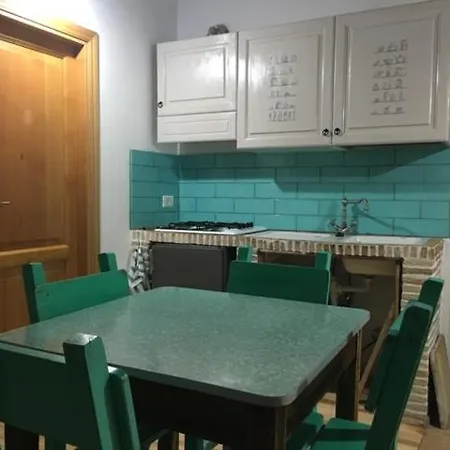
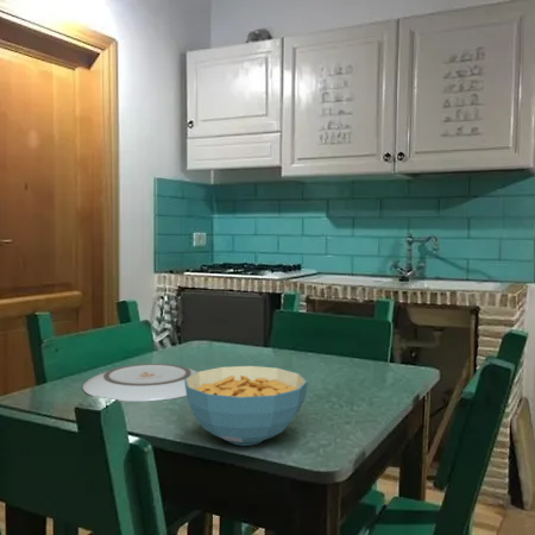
+ cereal bowl [184,365,309,447]
+ plate [82,363,199,403]
